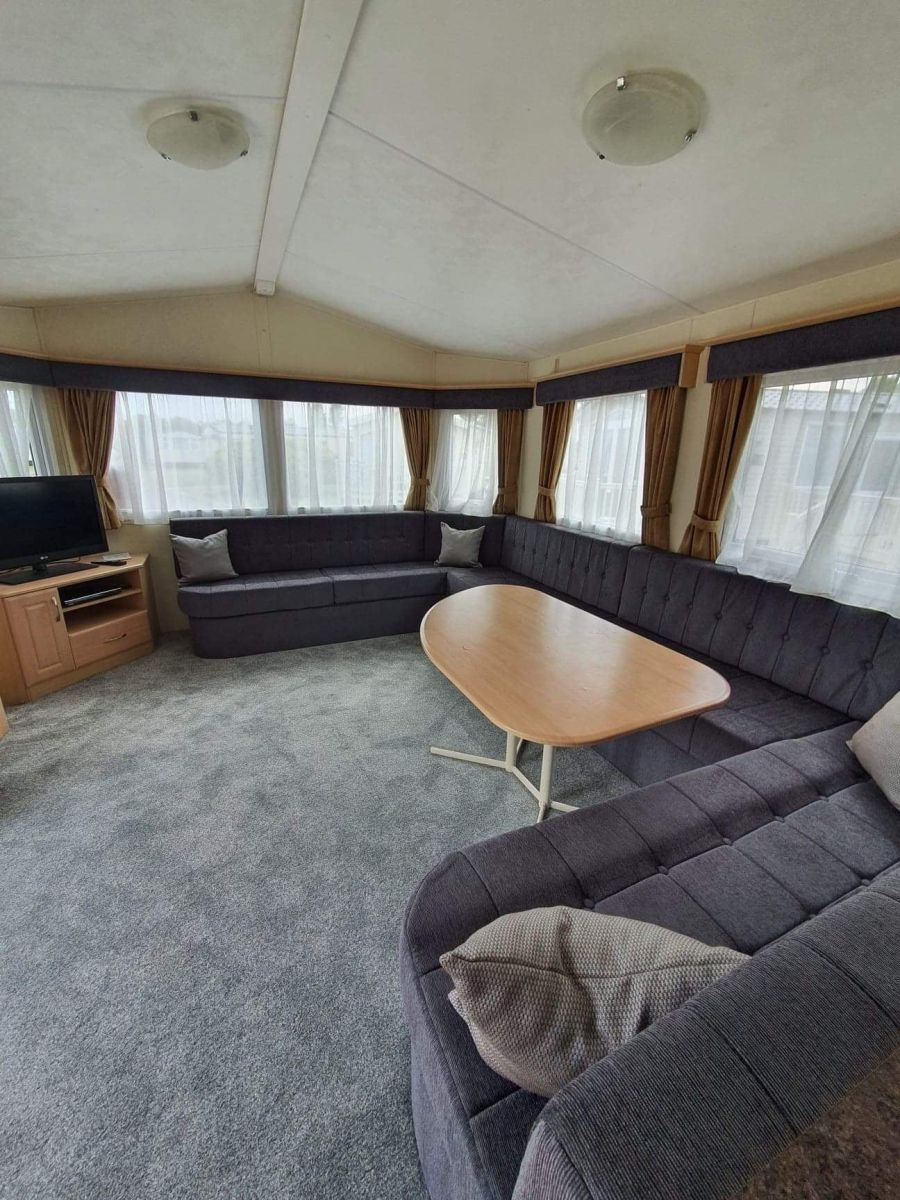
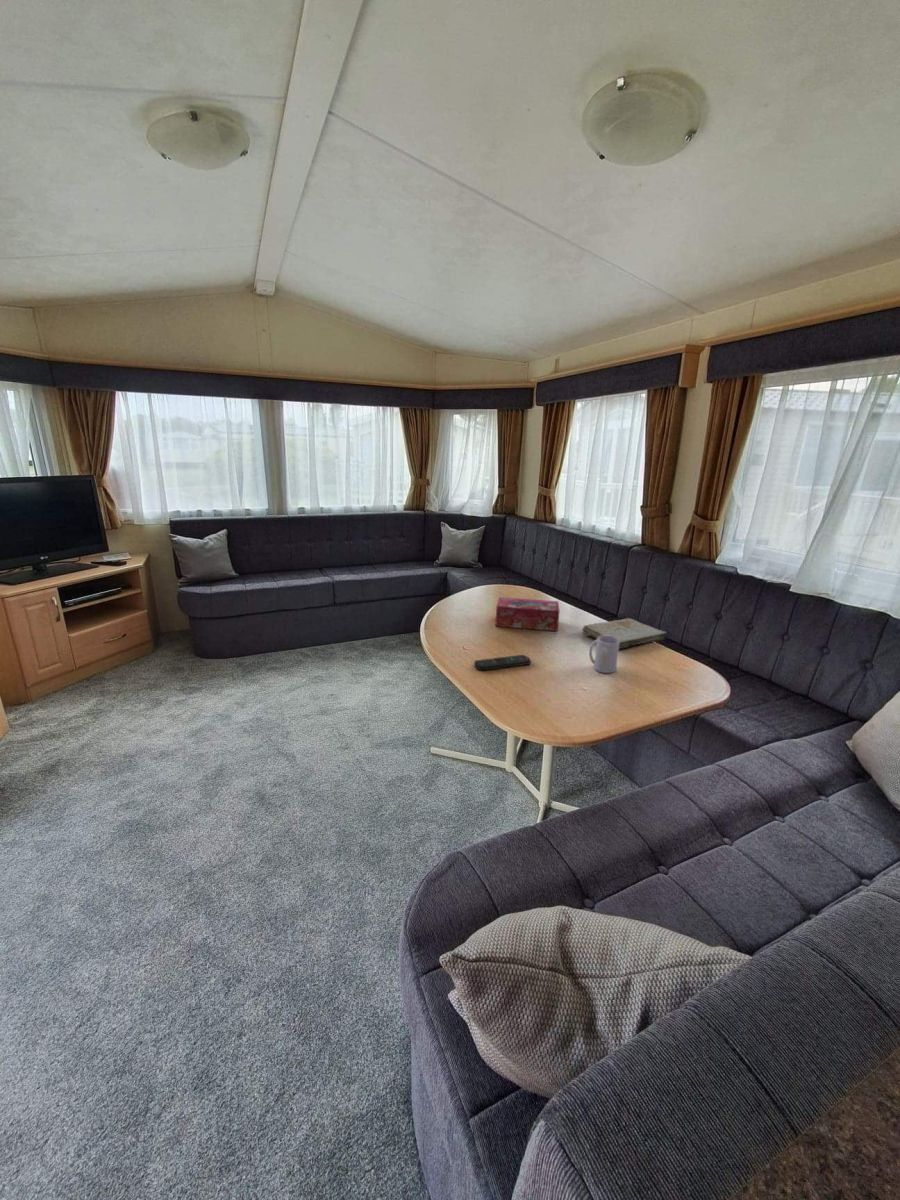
+ remote control [473,654,532,672]
+ book [581,617,668,650]
+ mug [588,635,620,674]
+ tissue box [495,596,561,632]
